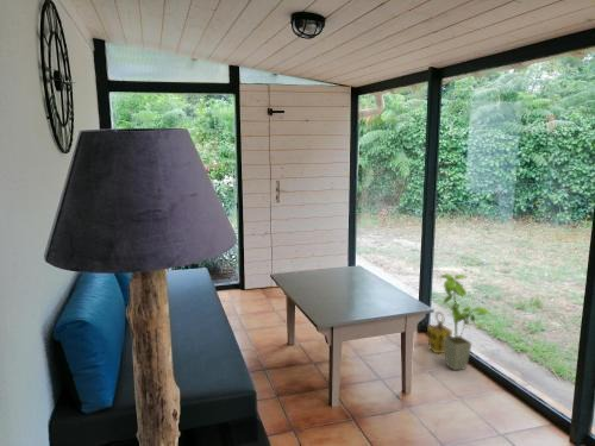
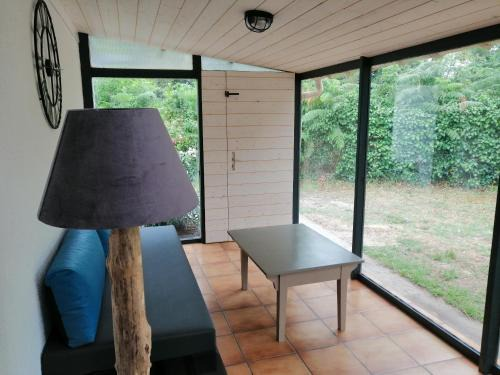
- house plant [438,272,494,371]
- lantern [426,310,453,354]
